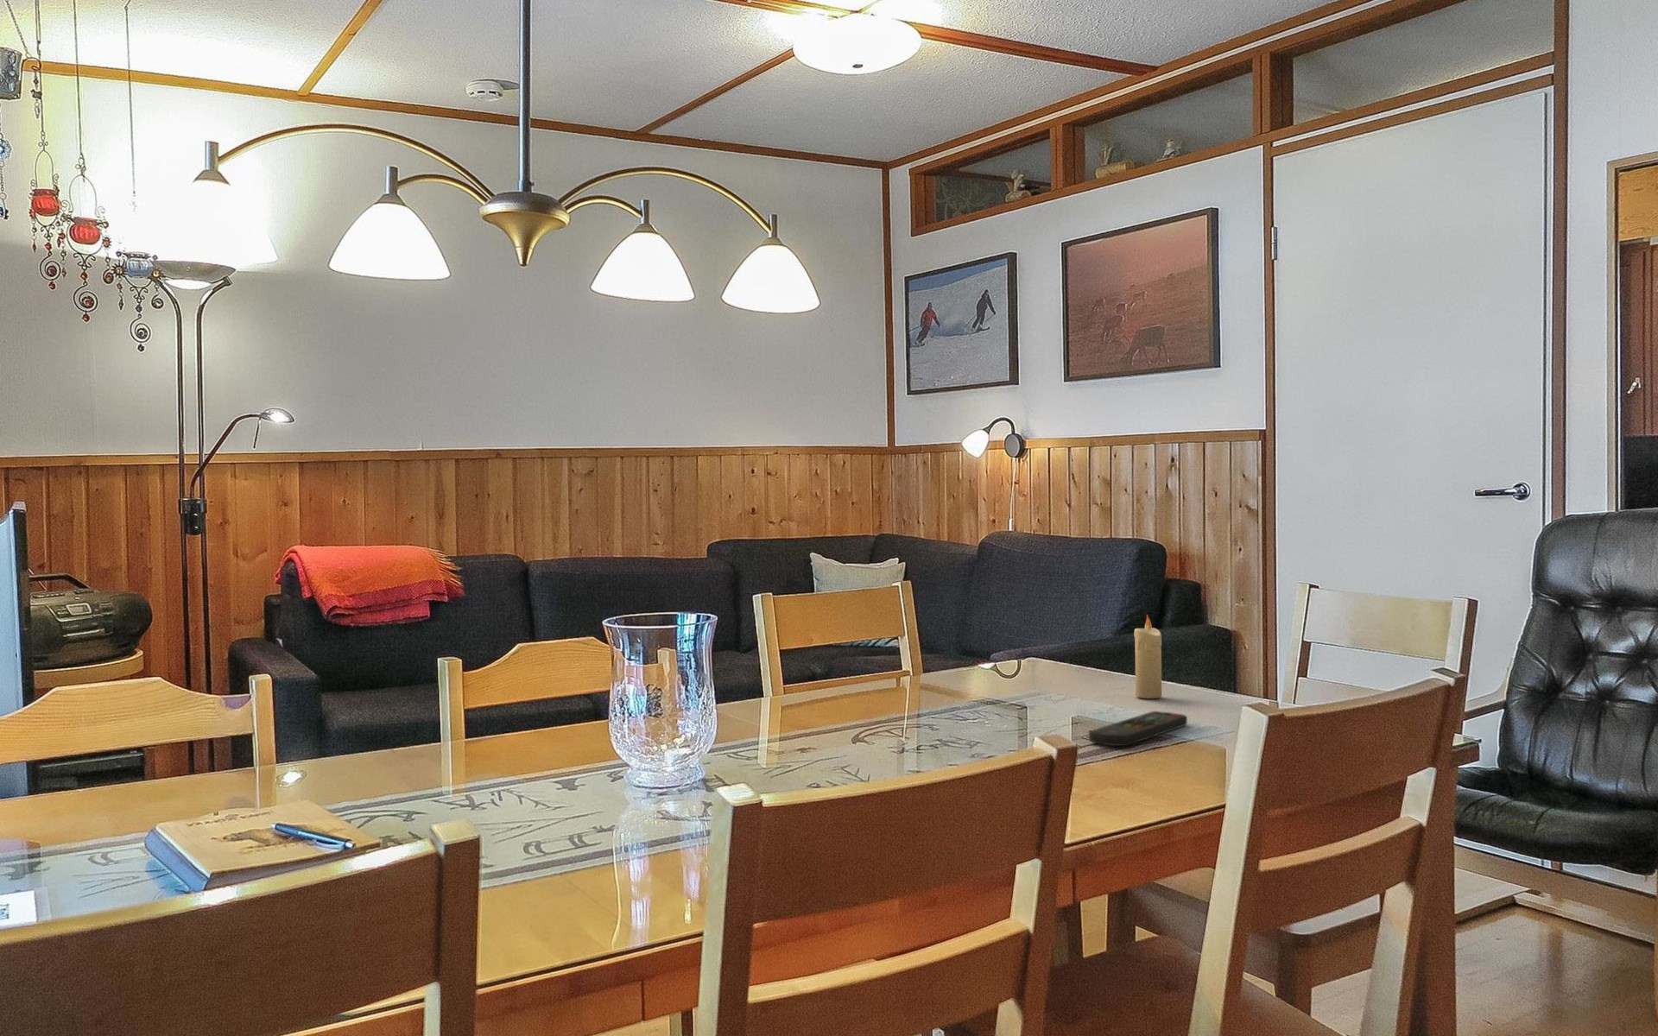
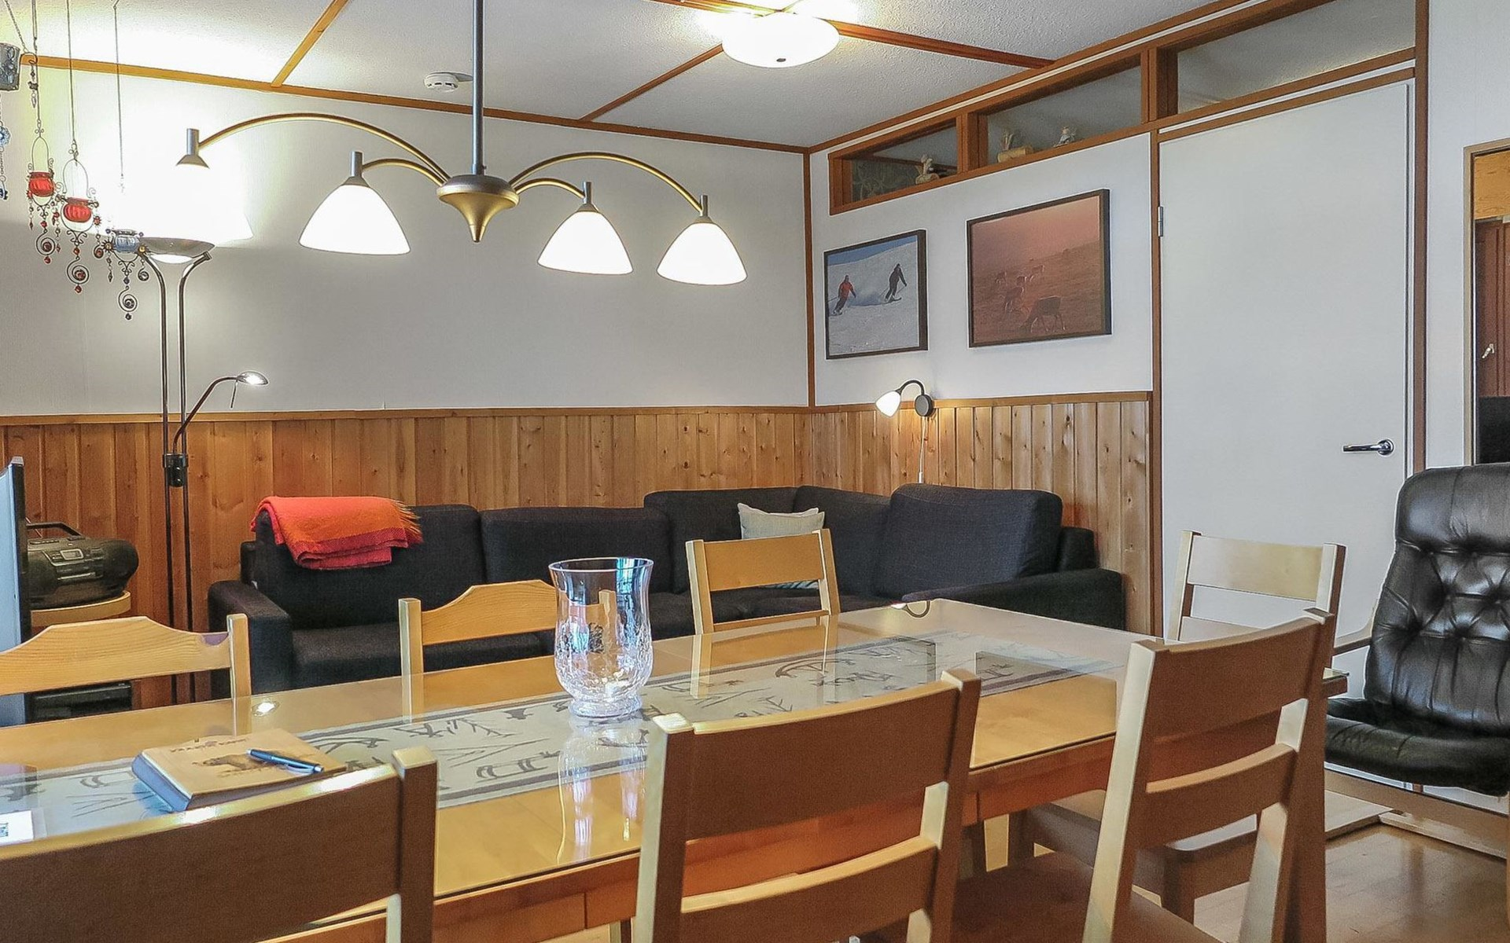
- candle [1133,613,1163,699]
- remote control [1089,710,1188,747]
